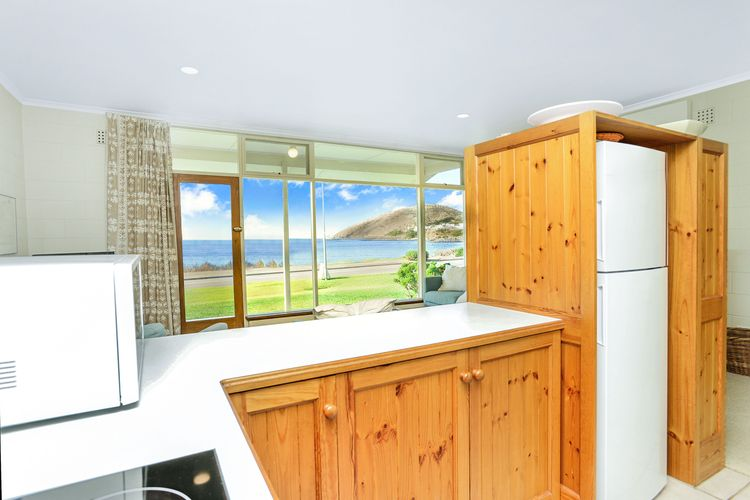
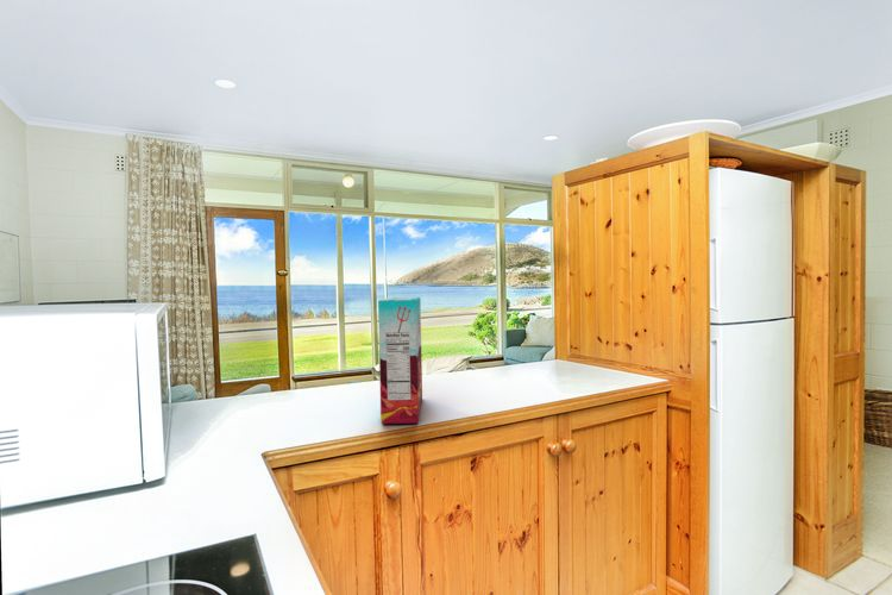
+ cereal box [377,296,423,425]
